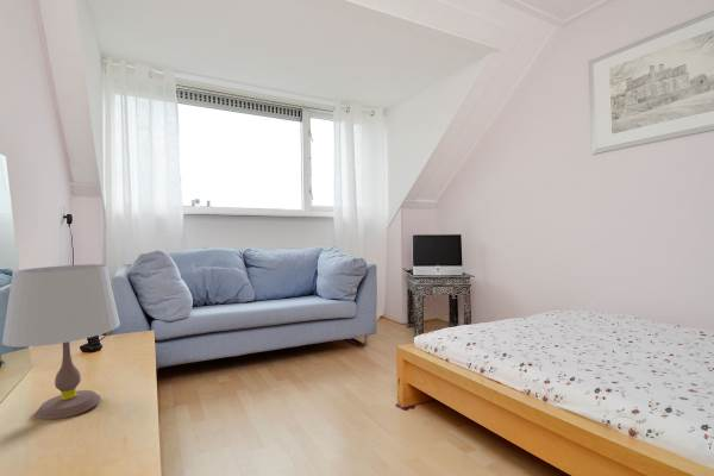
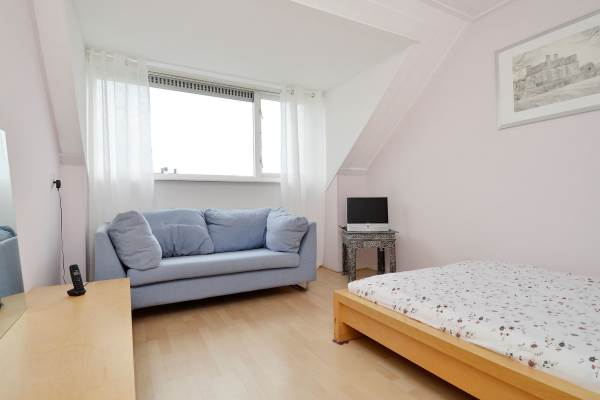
- table lamp [1,263,121,421]
